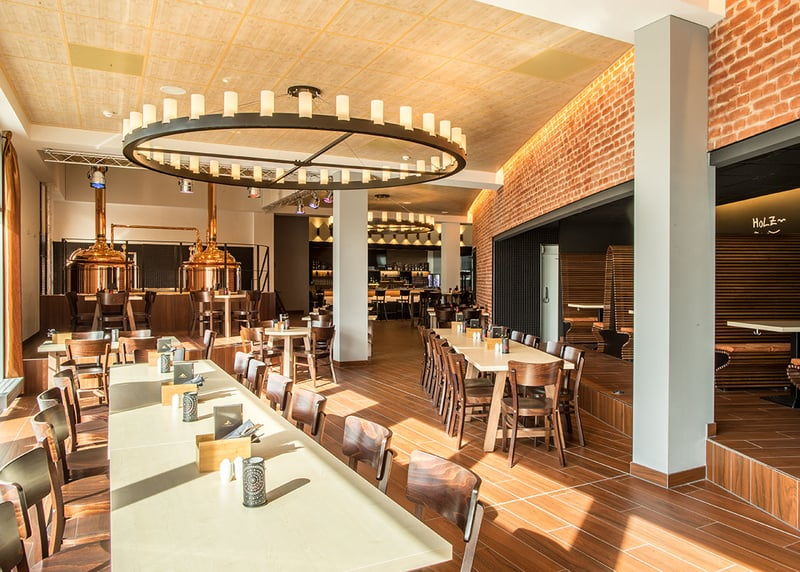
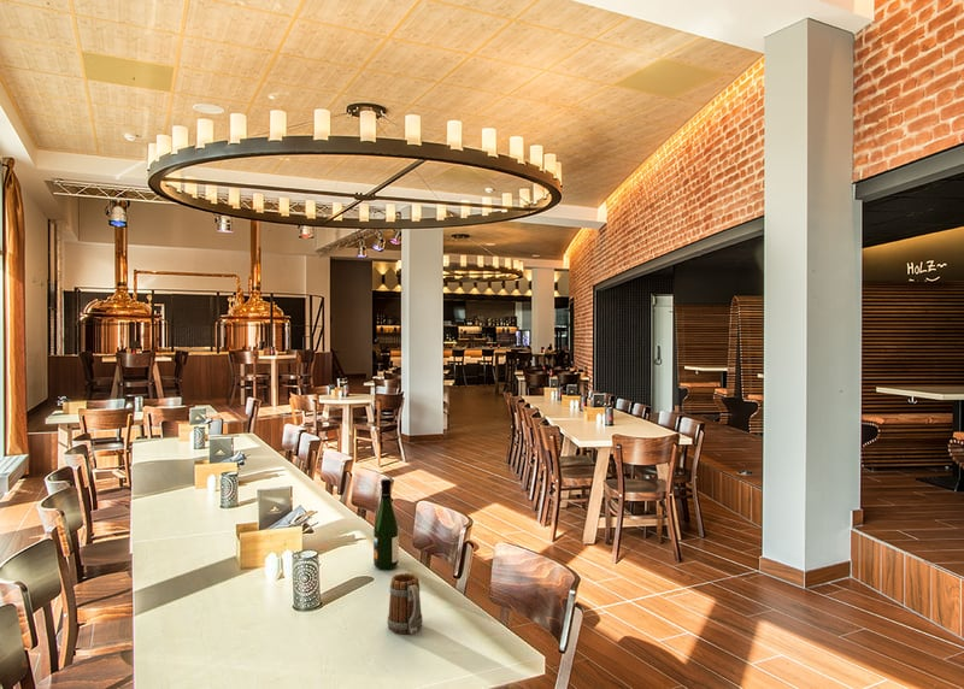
+ beer mug [387,572,424,635]
+ beer bottle [372,477,400,571]
